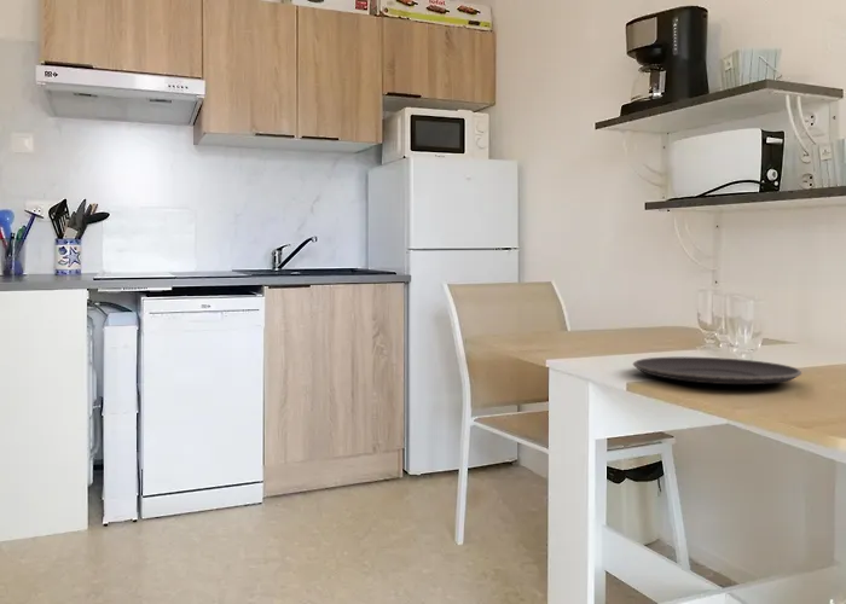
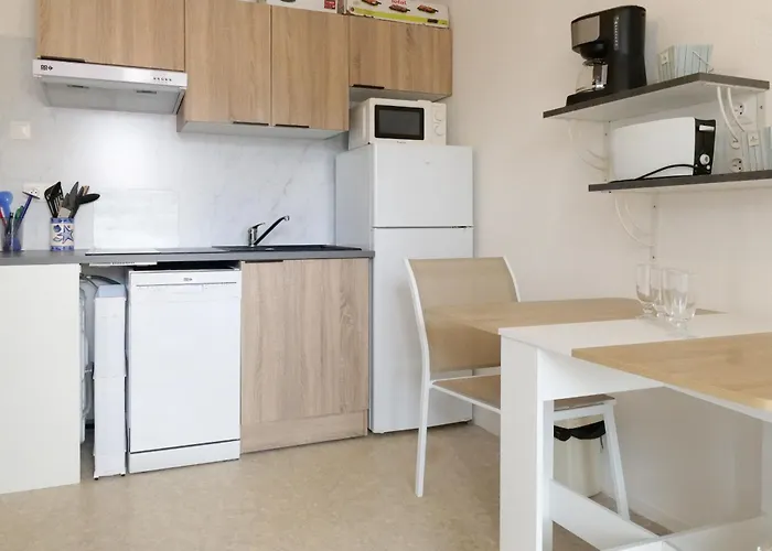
- plate [632,355,802,385]
